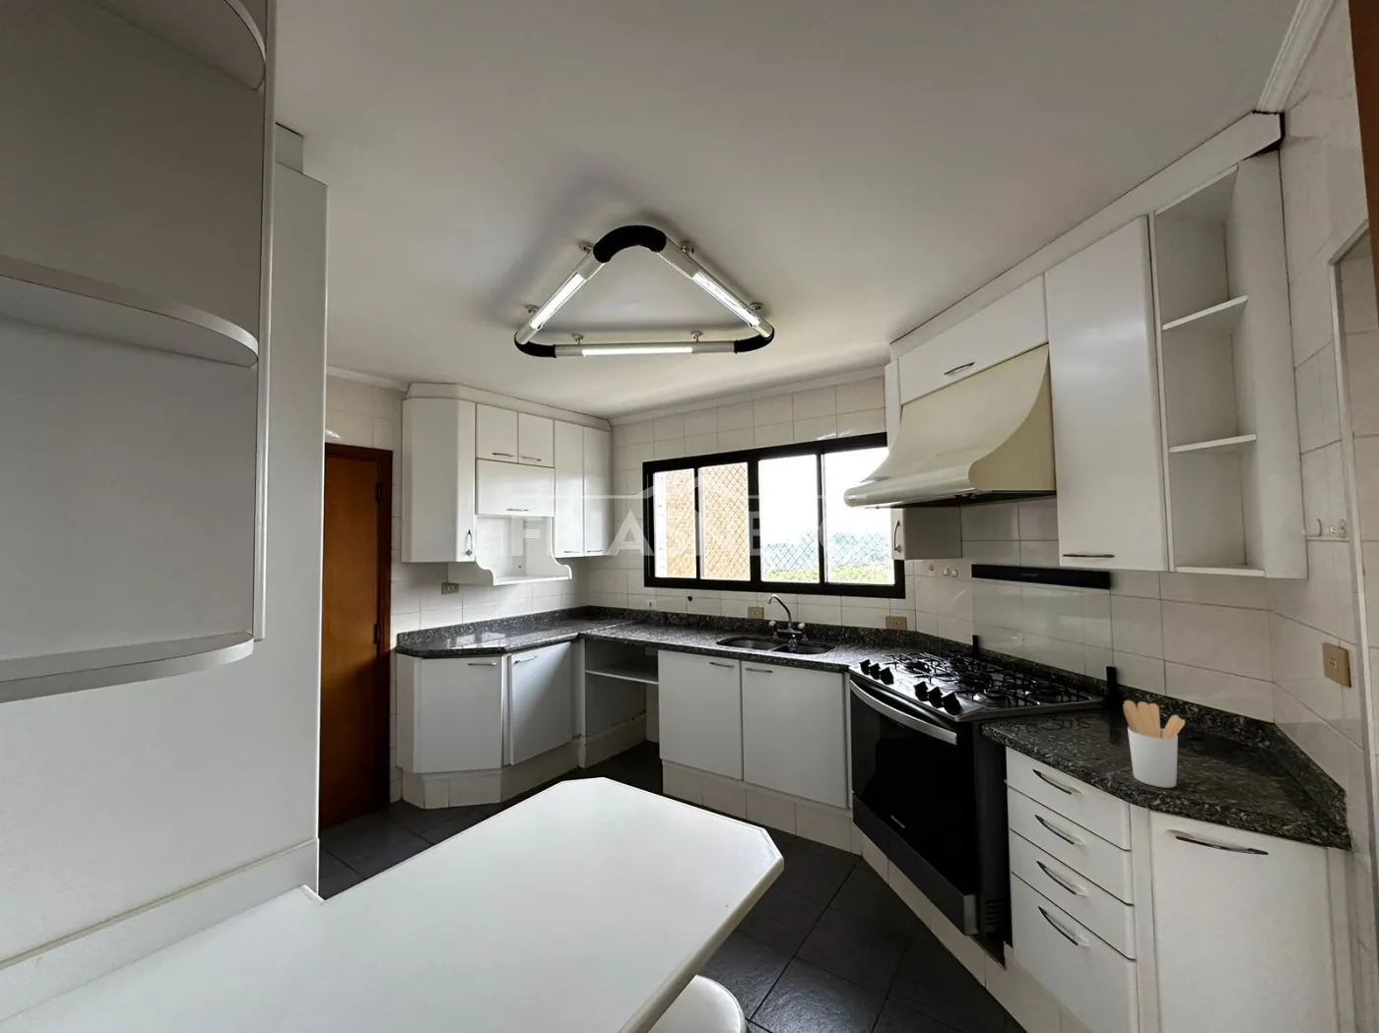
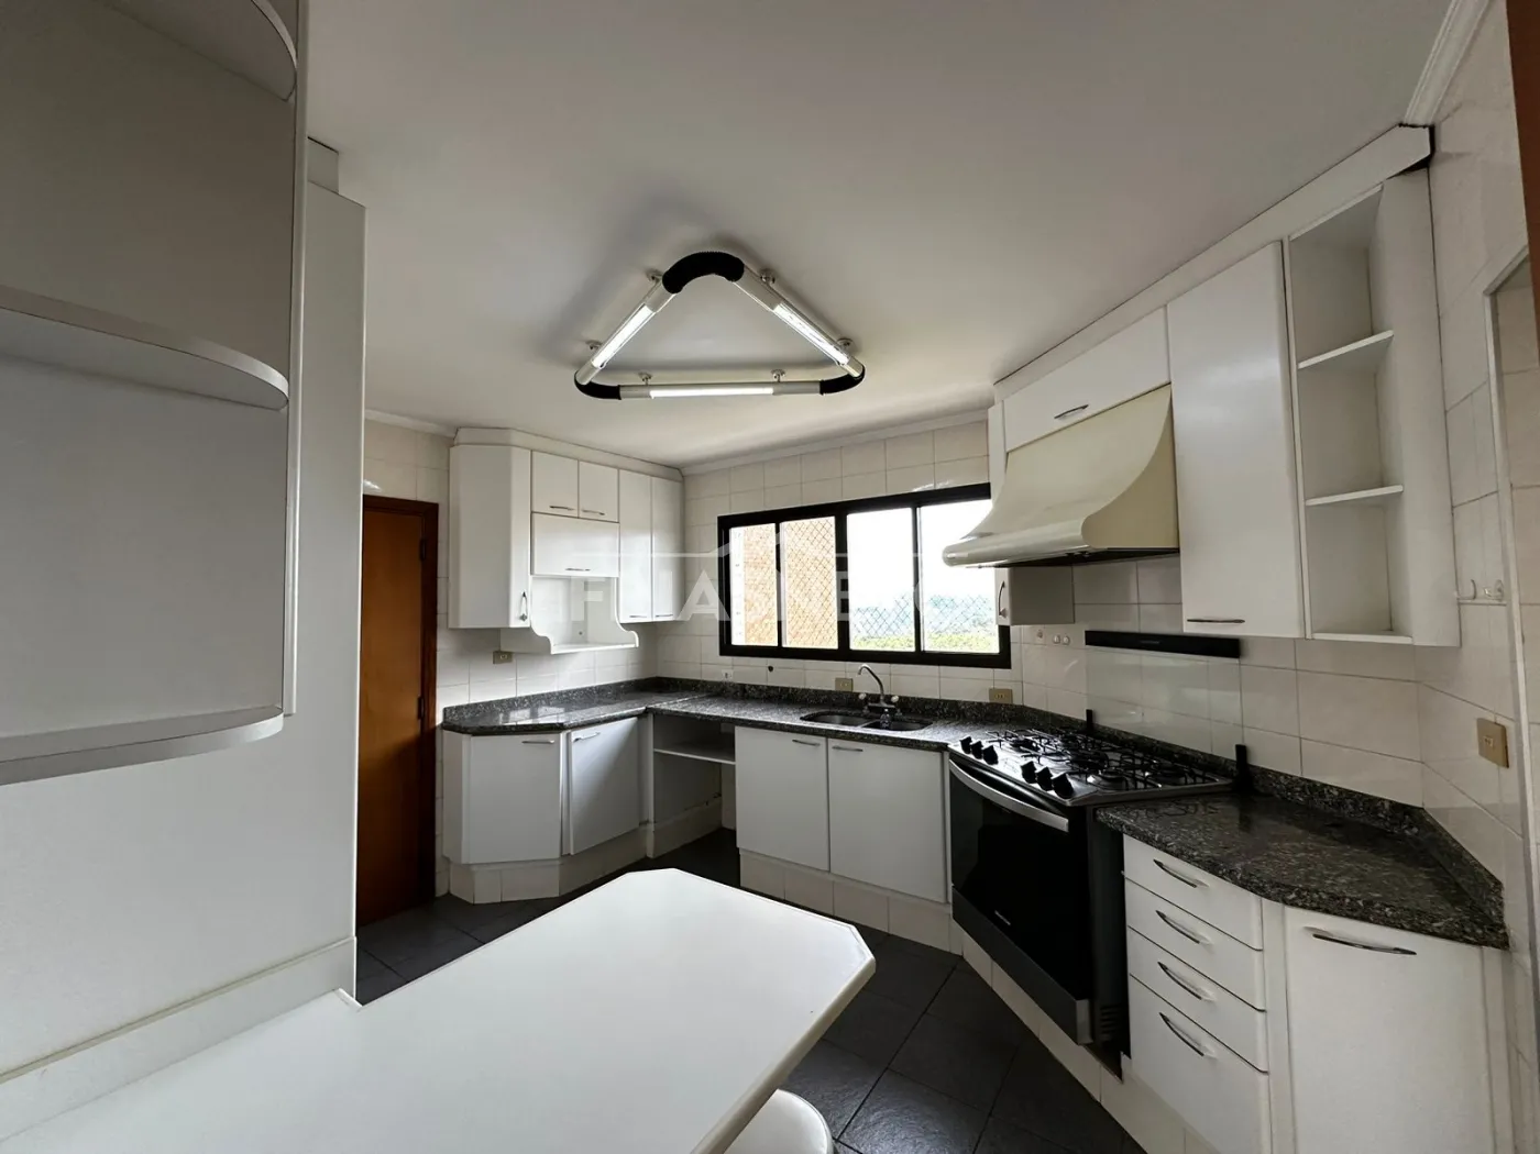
- utensil holder [1122,700,1186,789]
